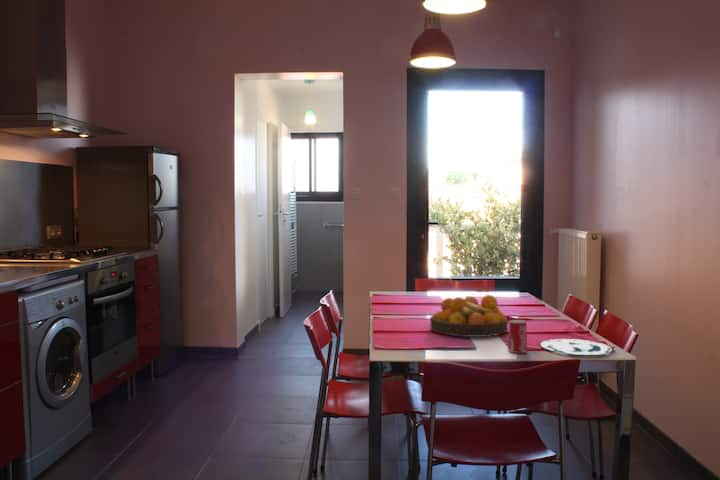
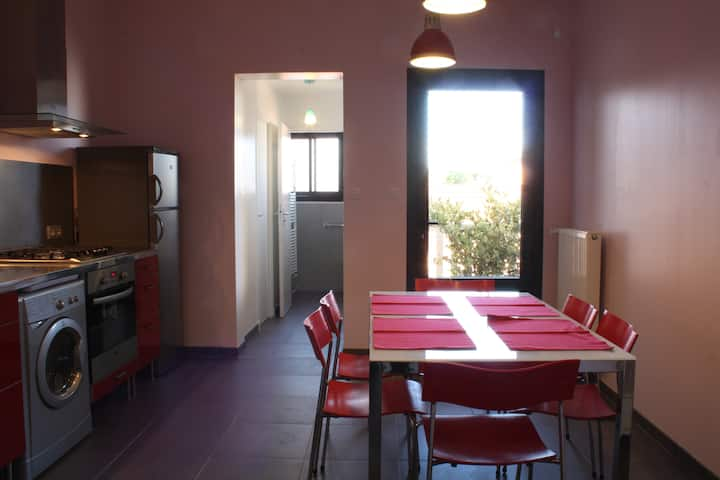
- fruit bowl [429,294,508,338]
- beverage can [507,319,528,354]
- plate [539,338,614,356]
